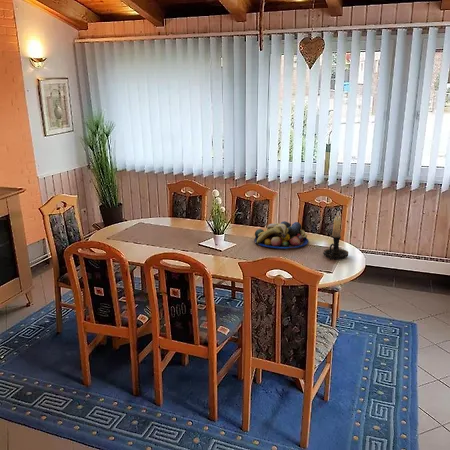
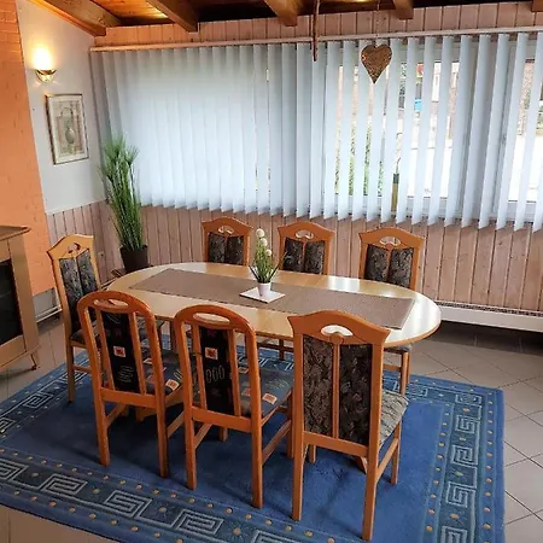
- fruit bowl [253,220,310,250]
- candle holder [322,211,349,261]
